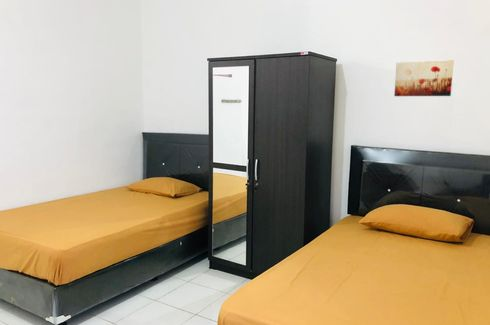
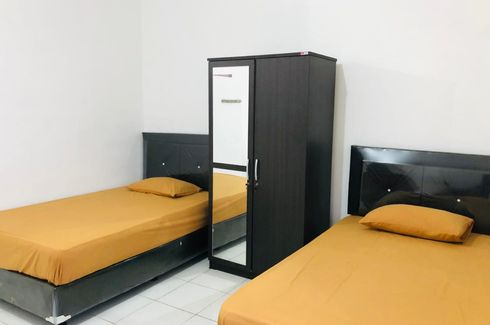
- wall art [393,59,455,97]
